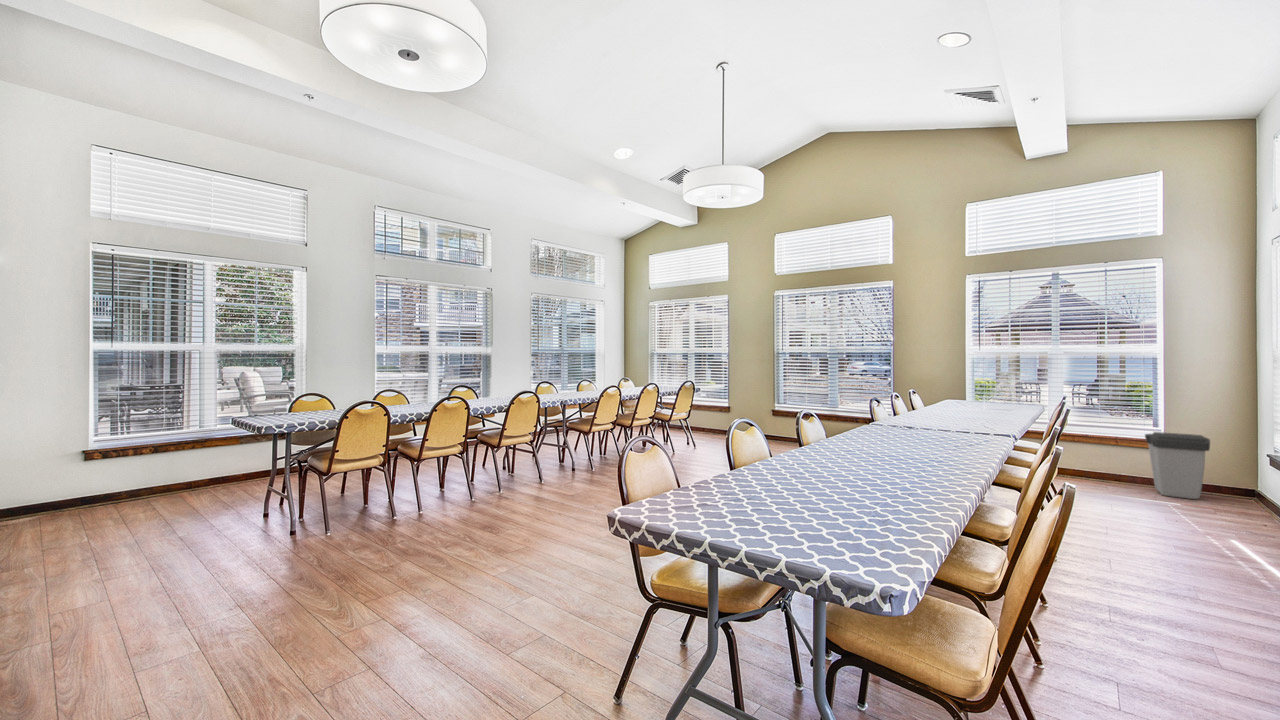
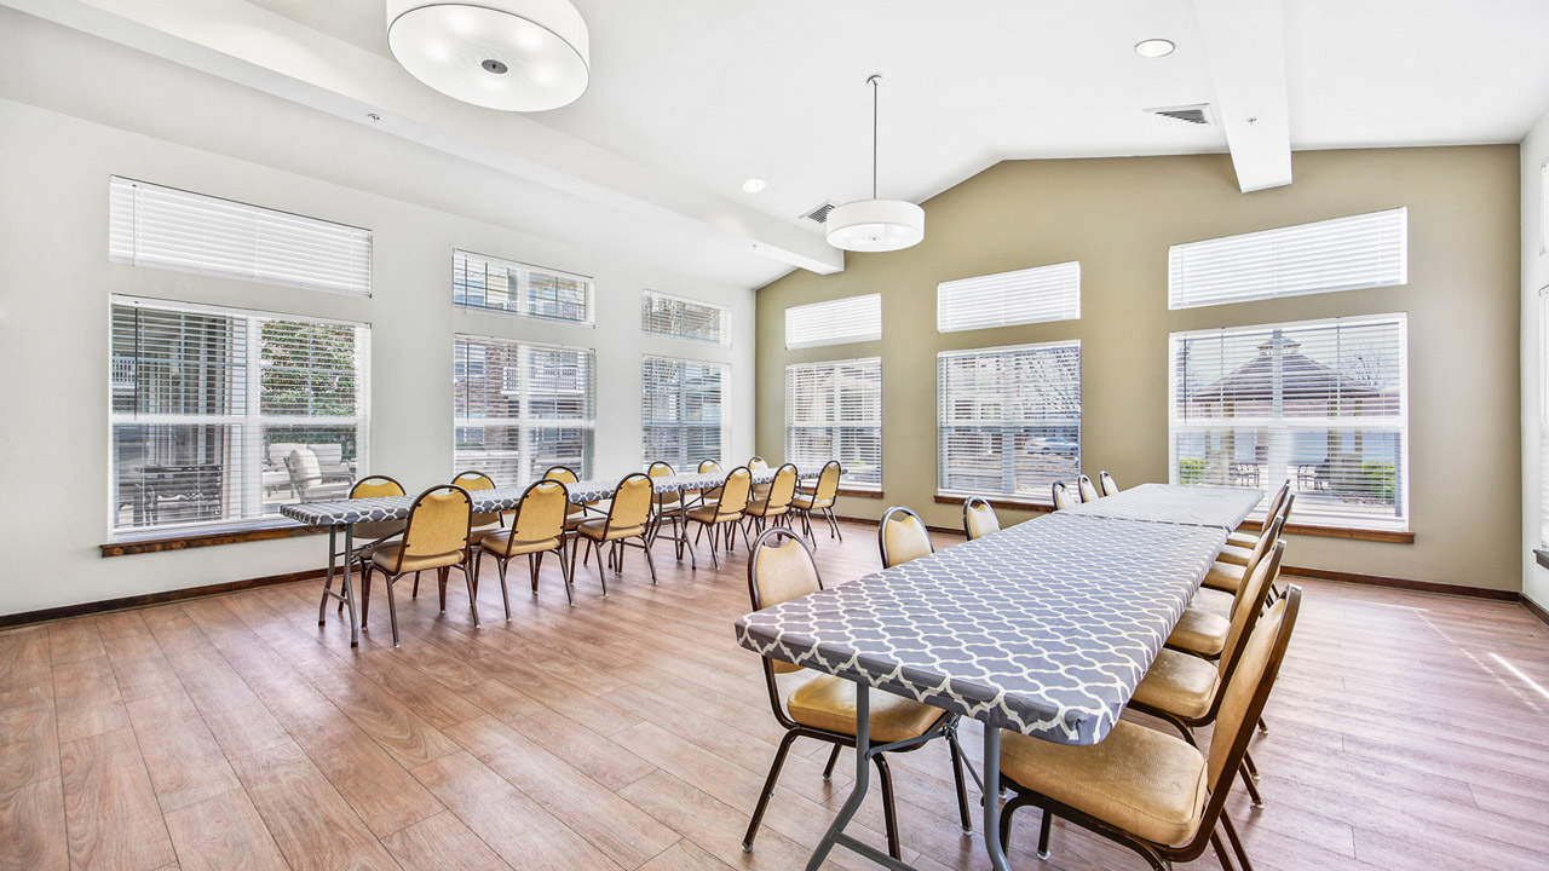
- trash can [1144,431,1211,500]
